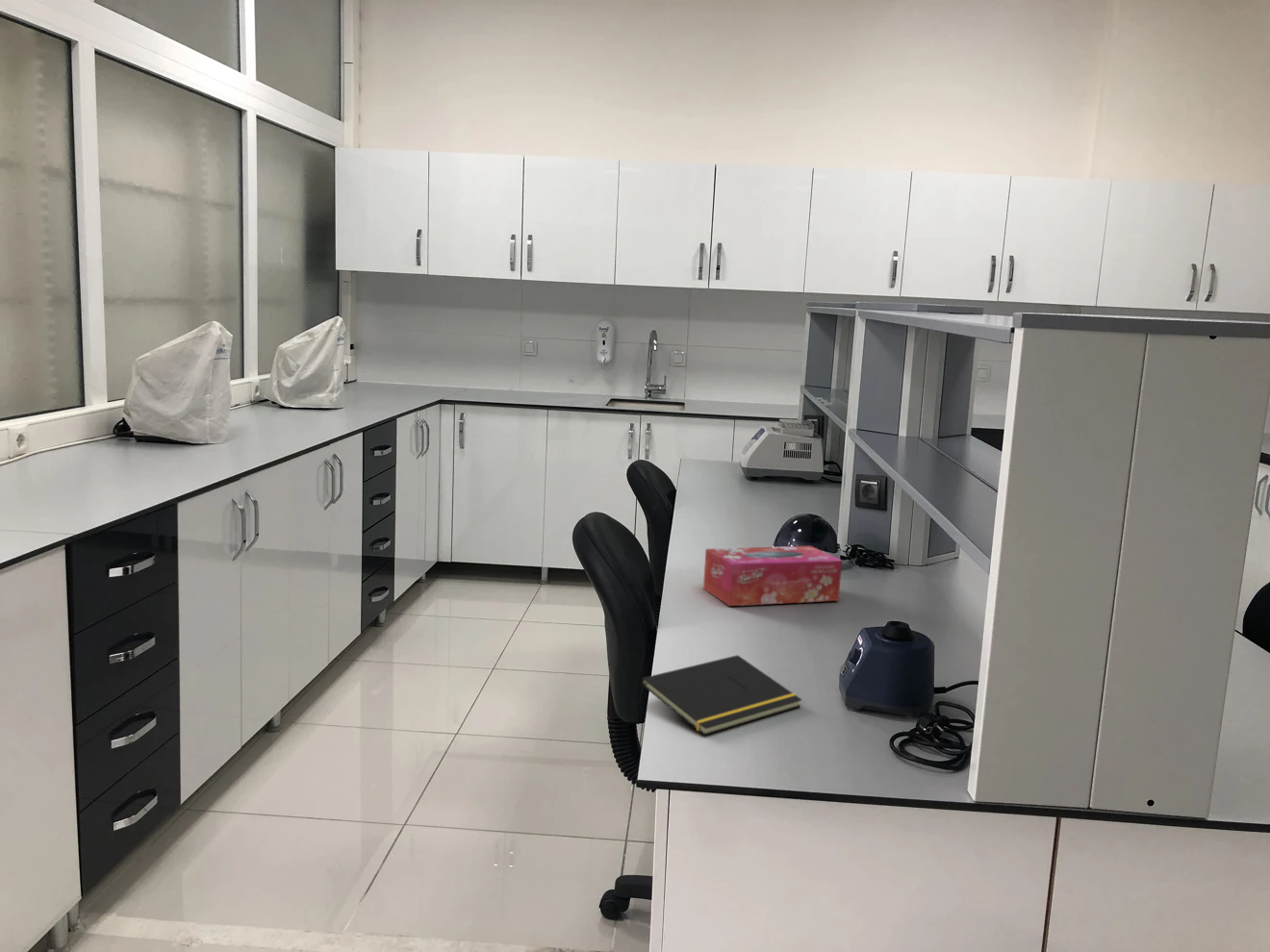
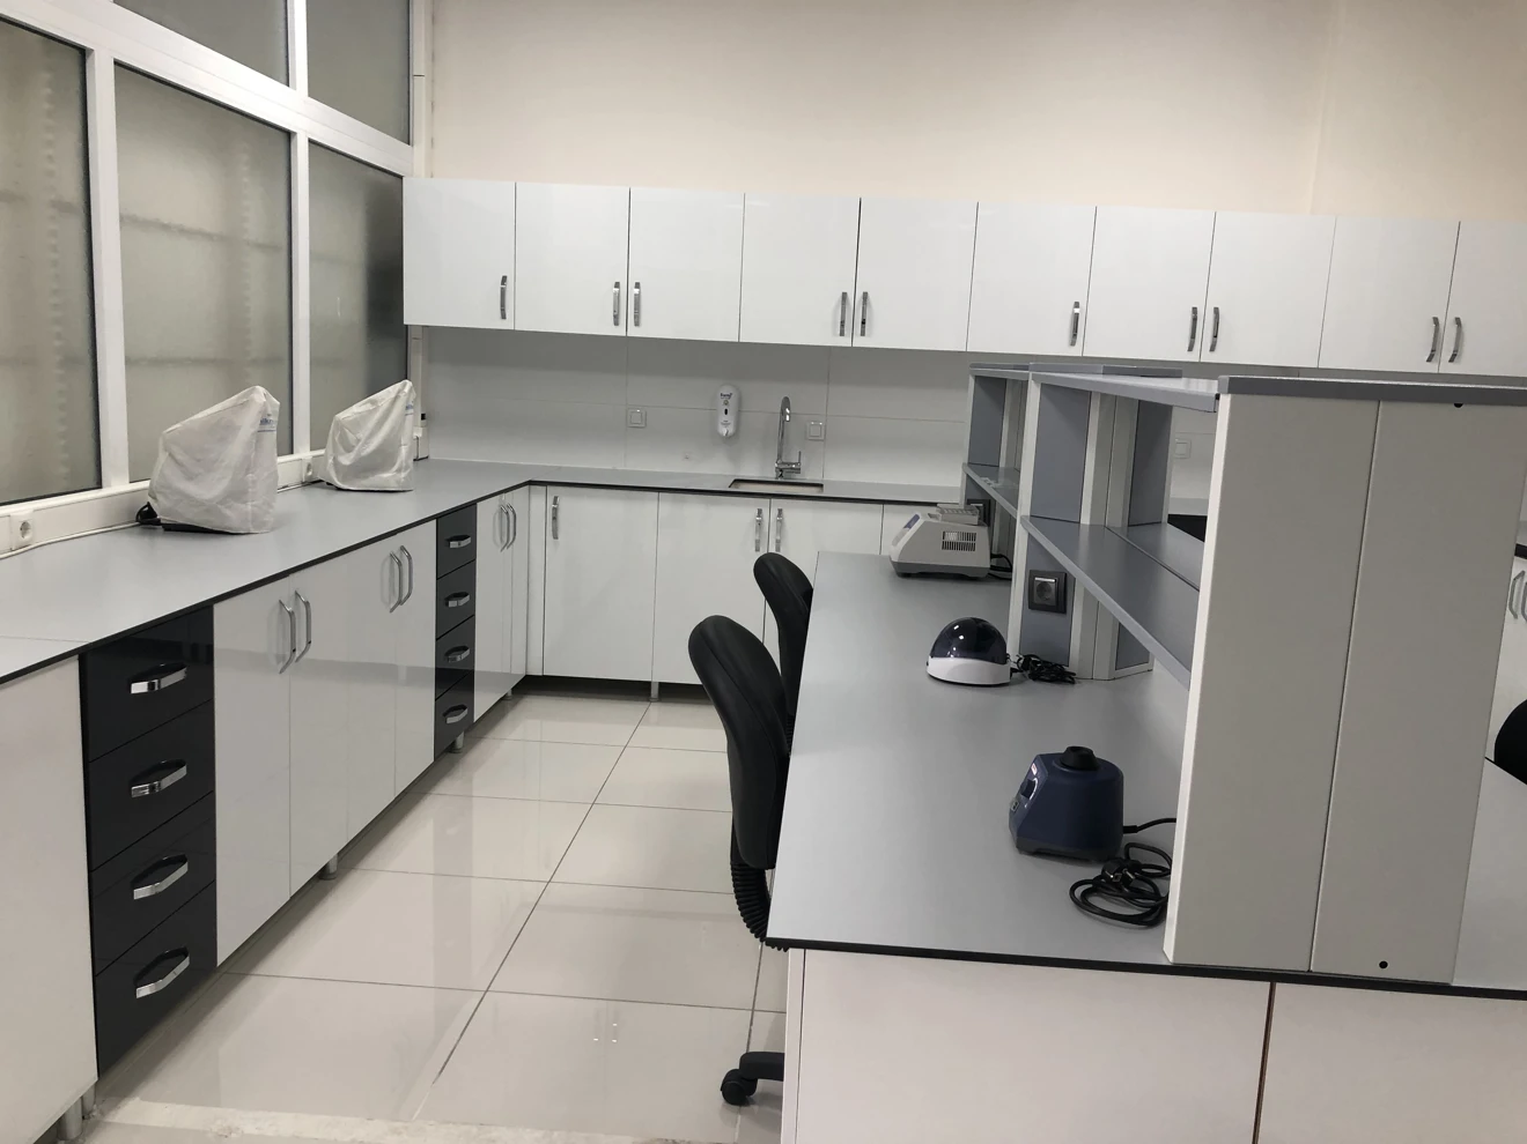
- notepad [637,654,803,737]
- tissue box [702,545,843,607]
